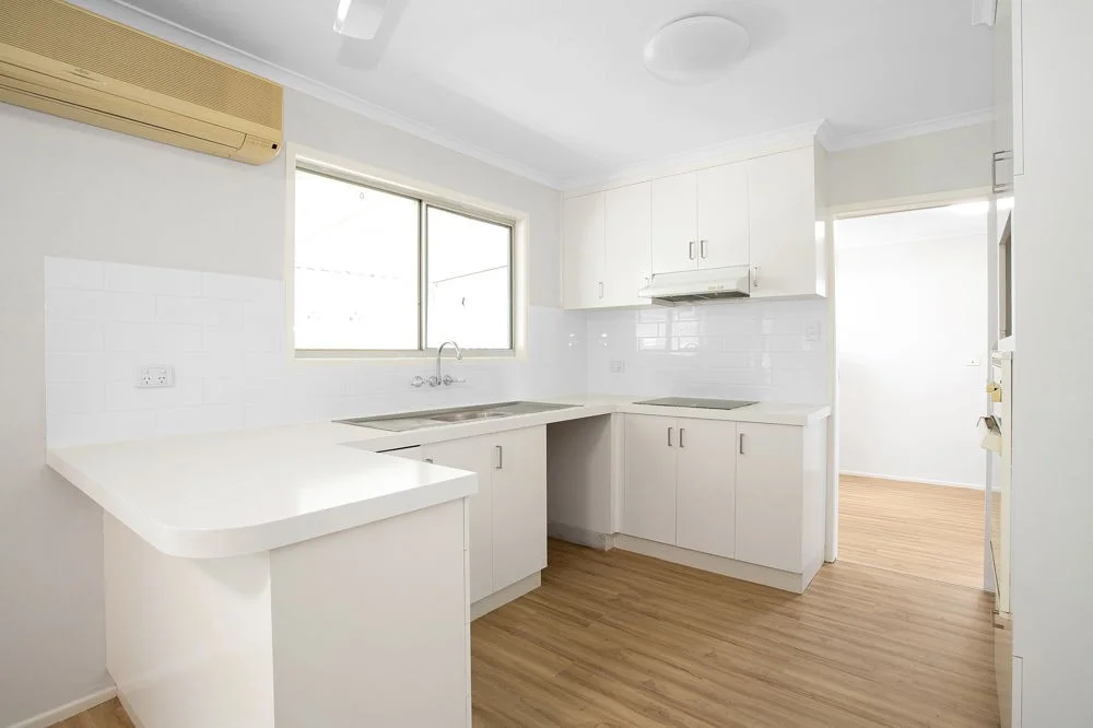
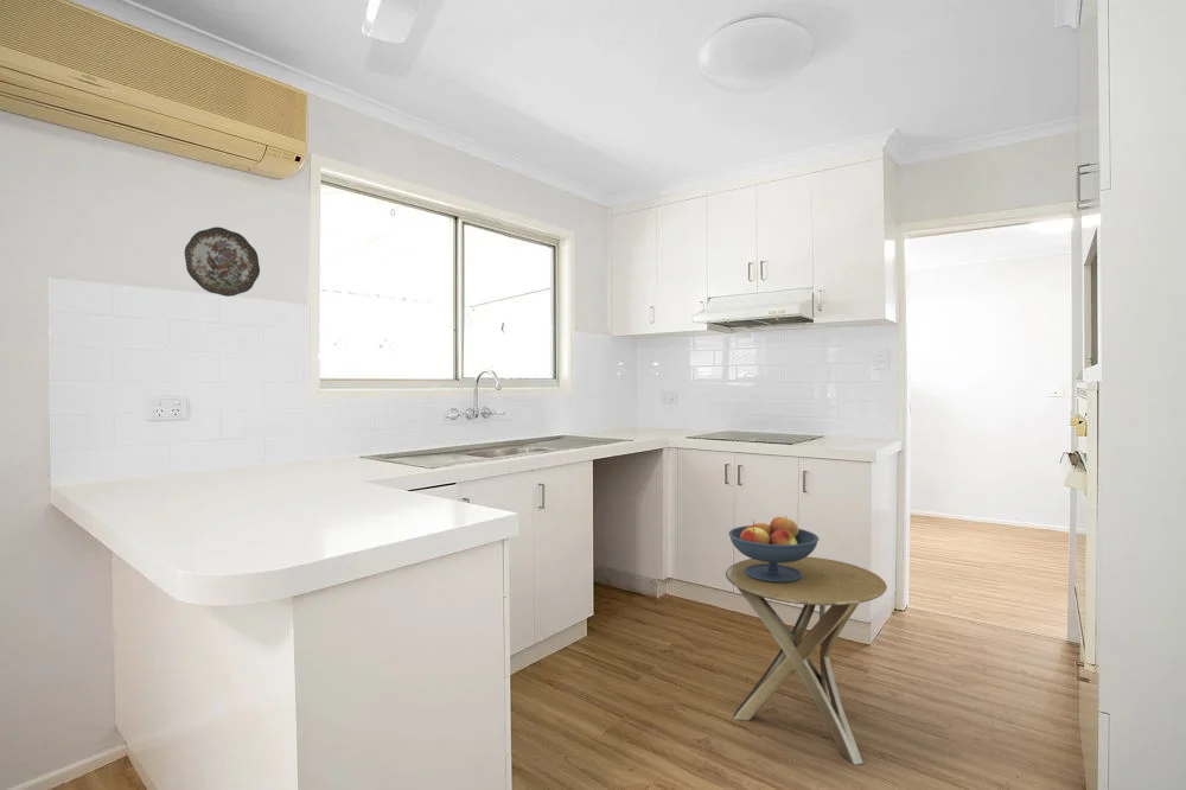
+ decorative plate [184,225,261,298]
+ fruit bowl [728,516,821,582]
+ side table [725,556,888,765]
